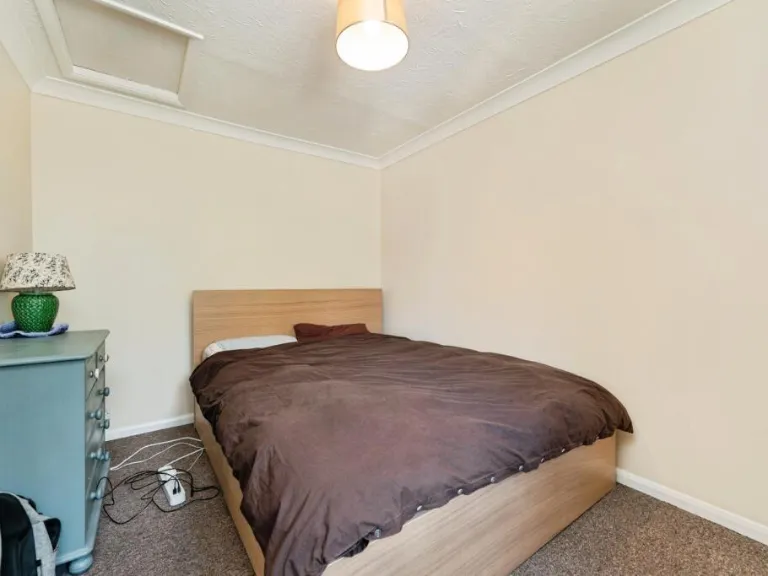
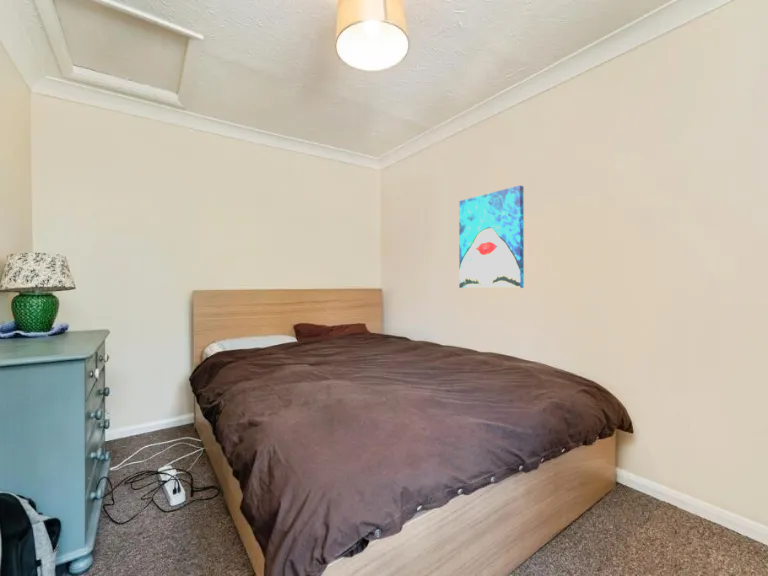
+ wall art [458,184,525,289]
